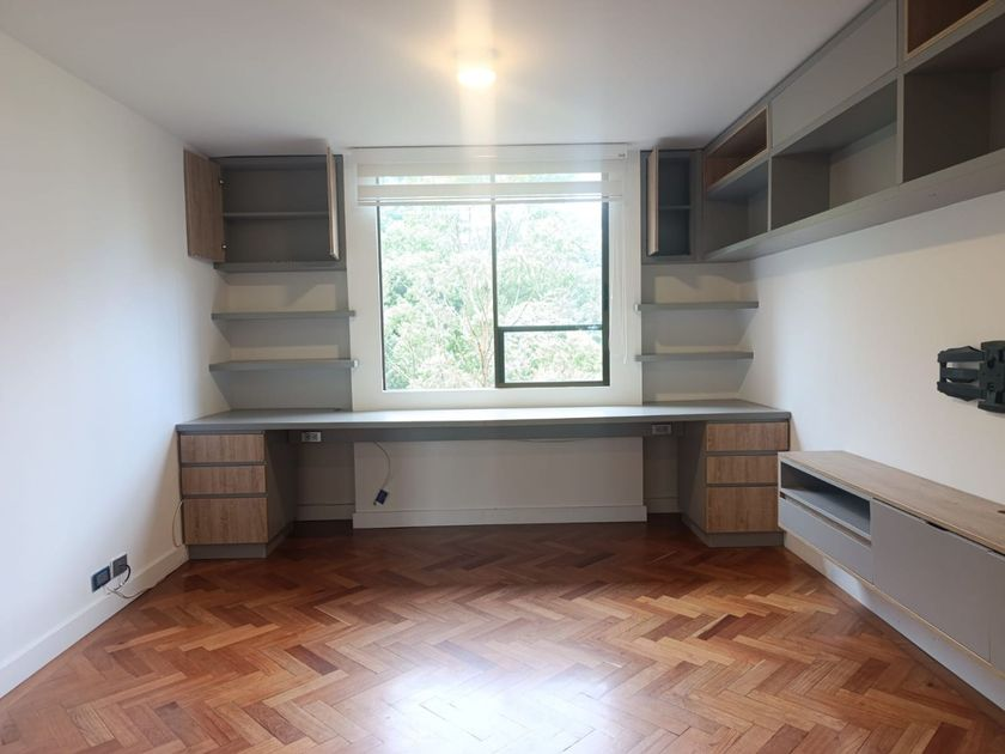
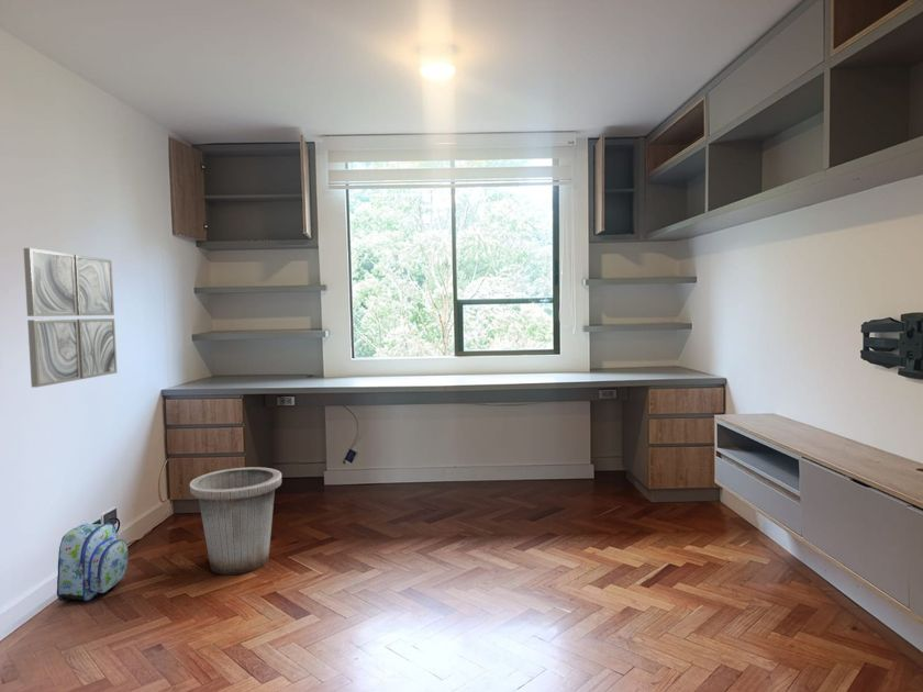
+ trash can [189,467,282,576]
+ wall art [22,247,119,389]
+ backpack [56,522,129,603]
